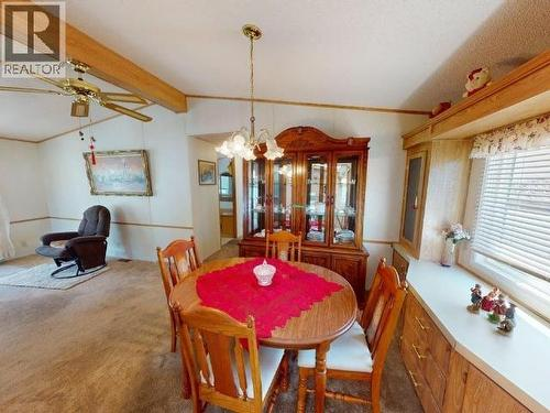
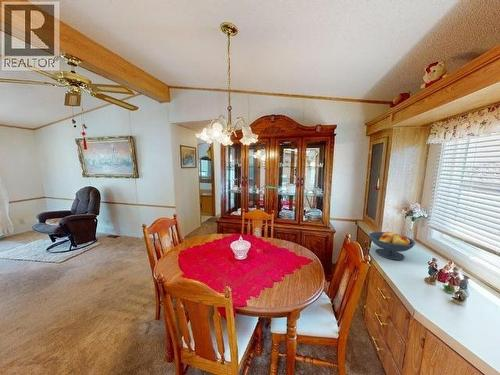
+ fruit bowl [368,231,416,261]
